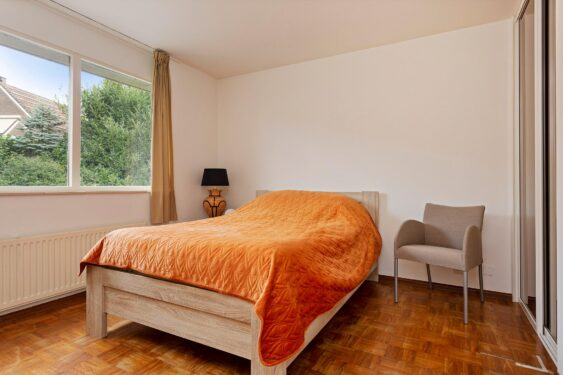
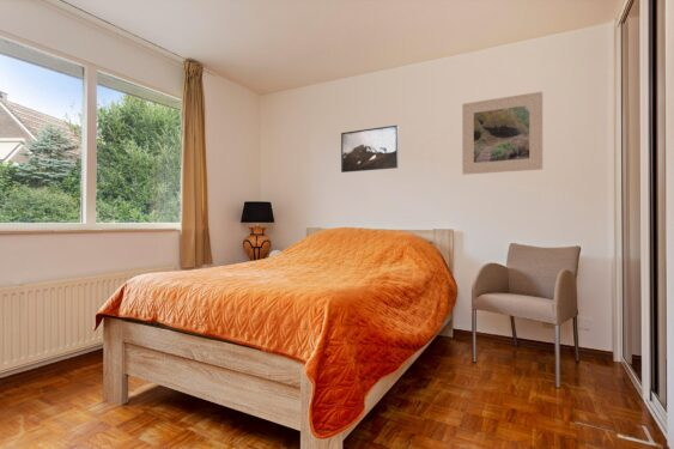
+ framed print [461,91,544,176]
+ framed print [340,125,399,174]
